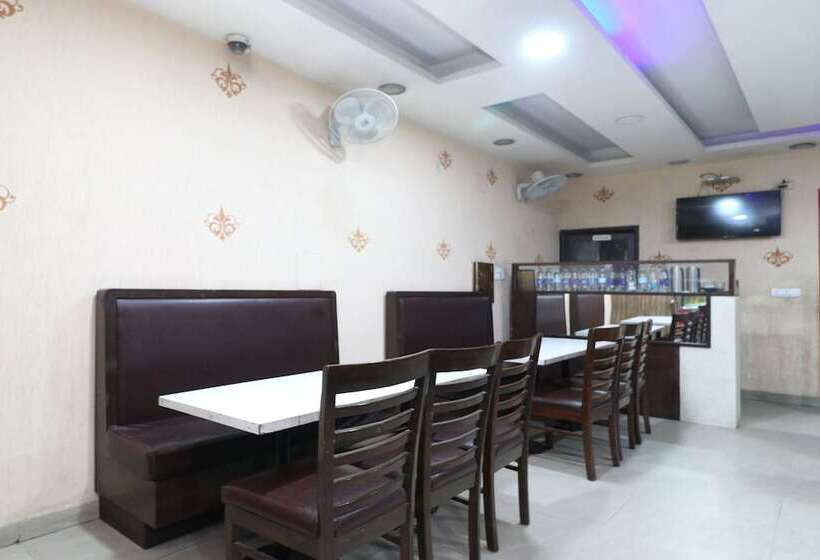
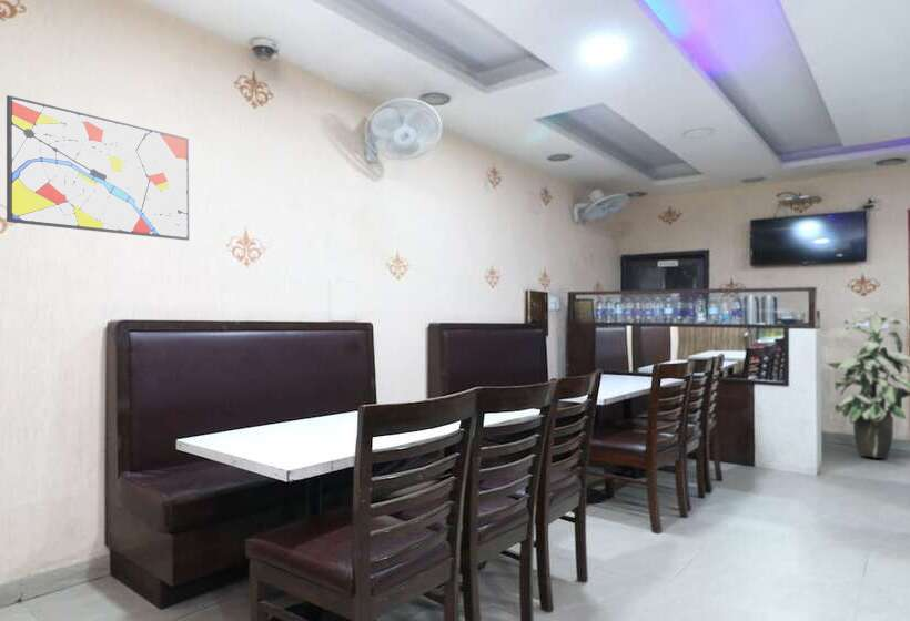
+ indoor plant [826,307,910,459]
+ wall art [6,94,190,242]
